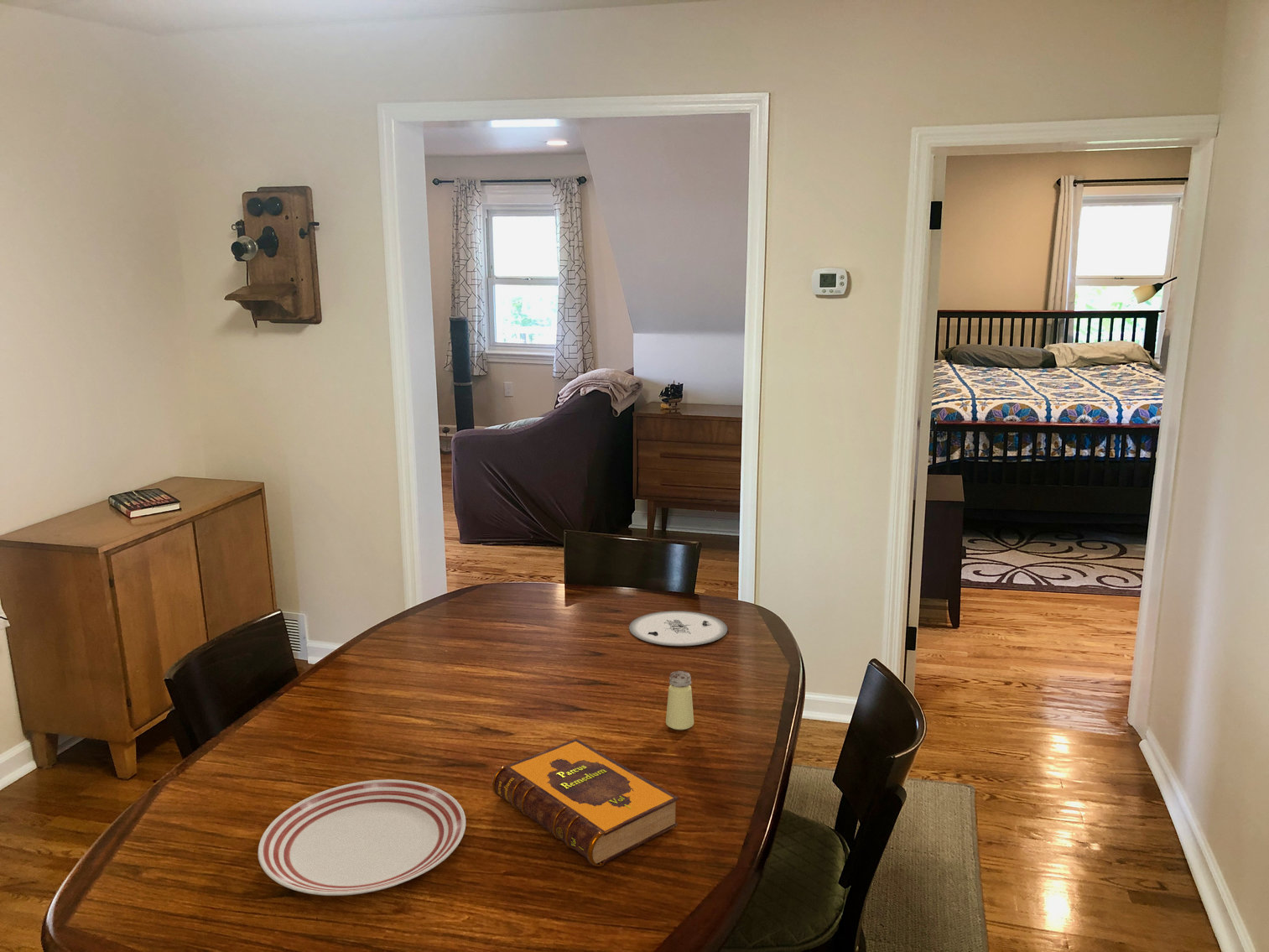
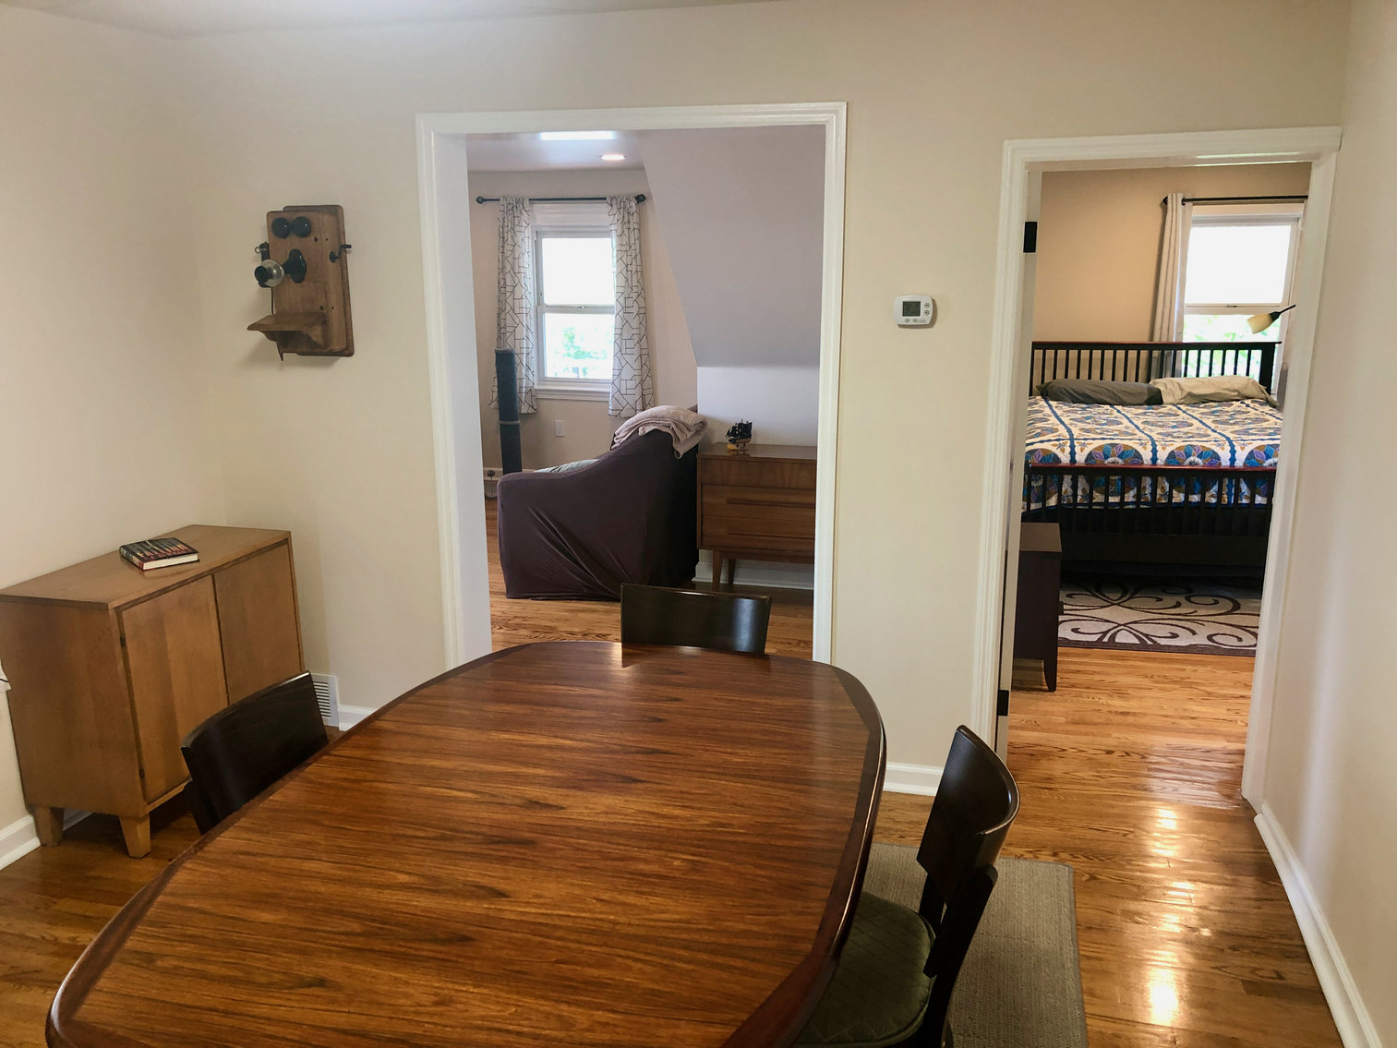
- hardback book [491,738,679,867]
- saltshaker [665,670,694,731]
- plate [628,610,728,647]
- dinner plate [257,778,466,897]
